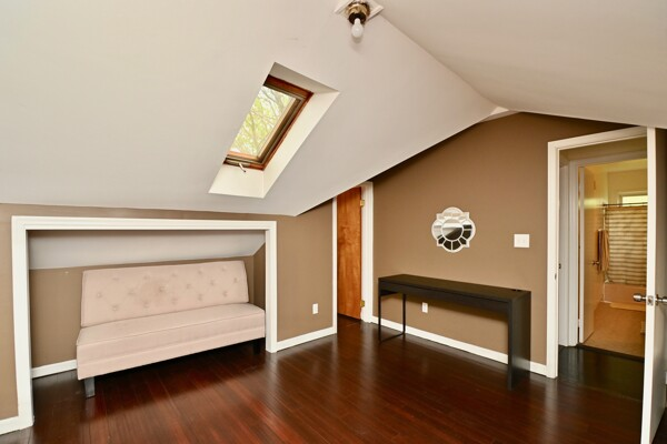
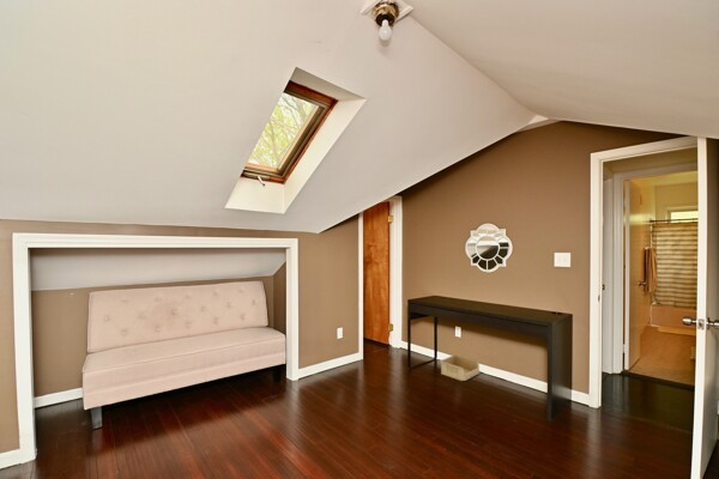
+ storage bin [439,353,481,382]
